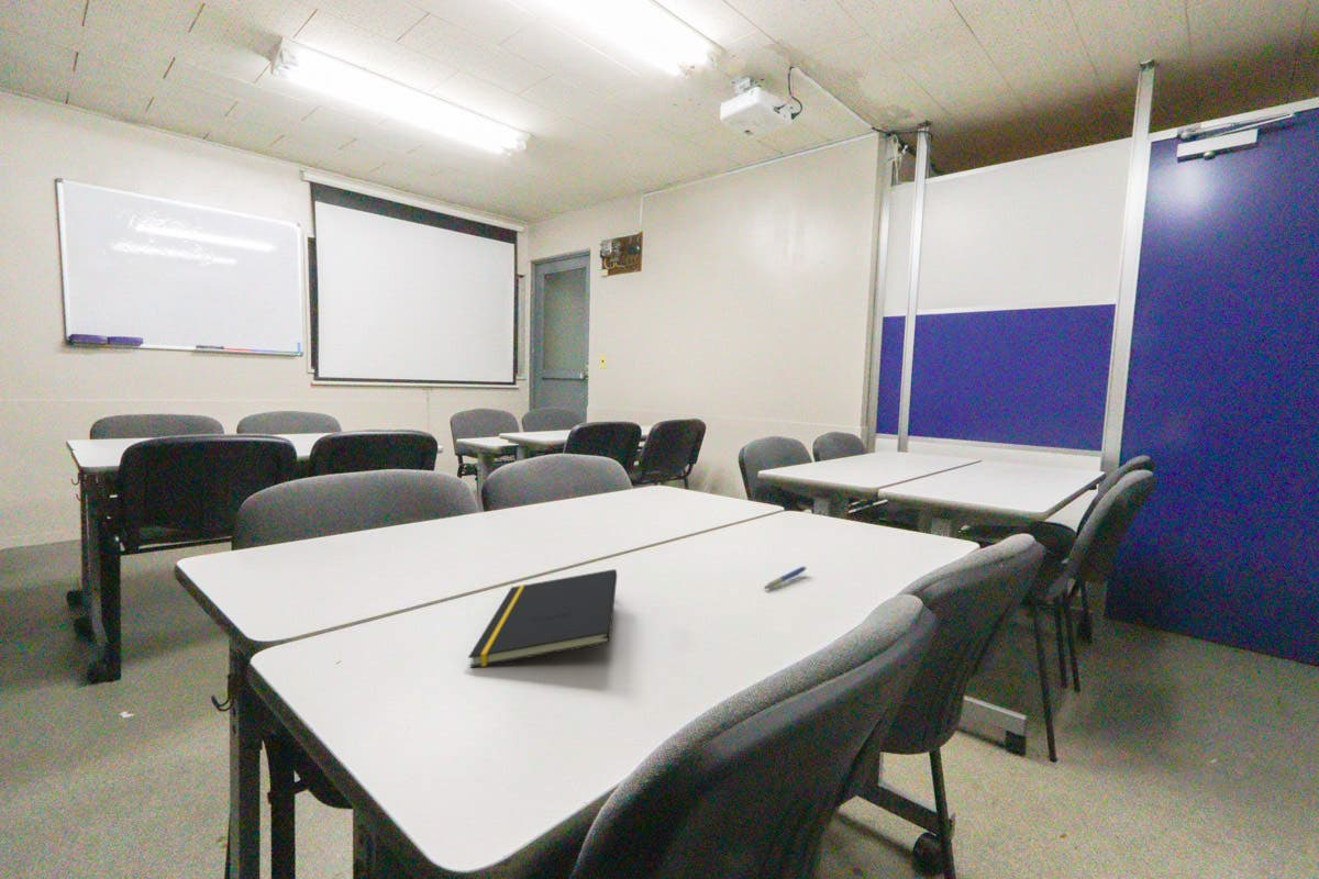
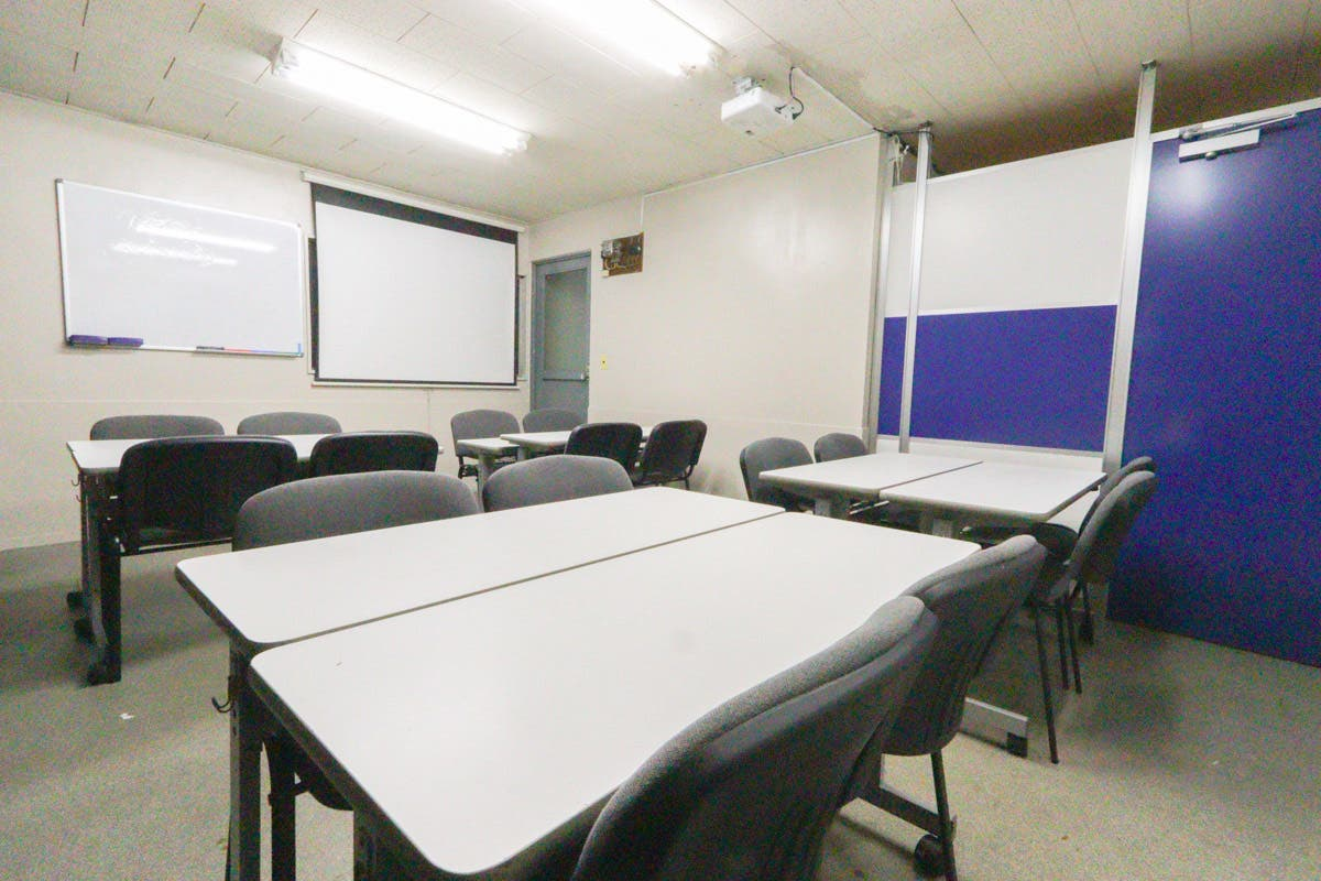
- notepad [467,568,618,669]
- pen [763,565,808,590]
